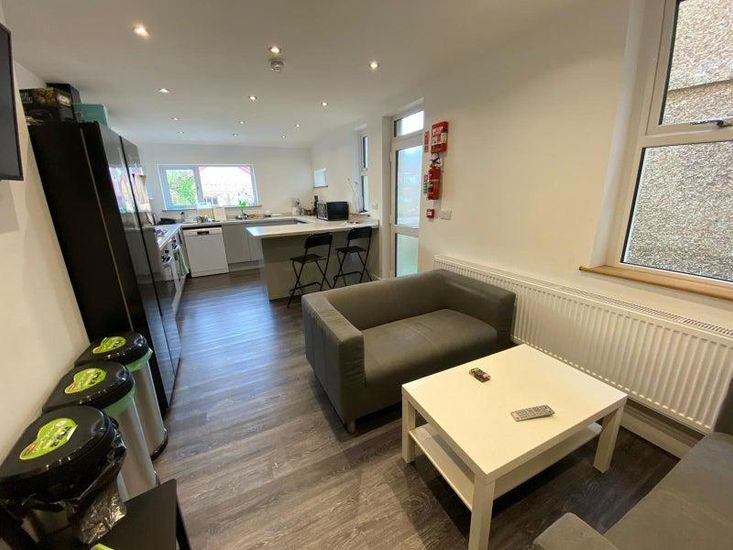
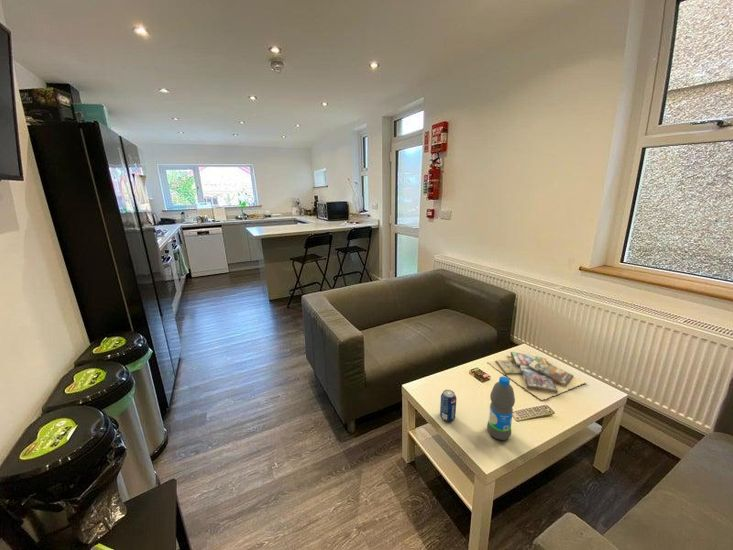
+ water bottle [486,375,516,441]
+ video game cases [486,351,587,401]
+ beverage can [439,389,457,422]
